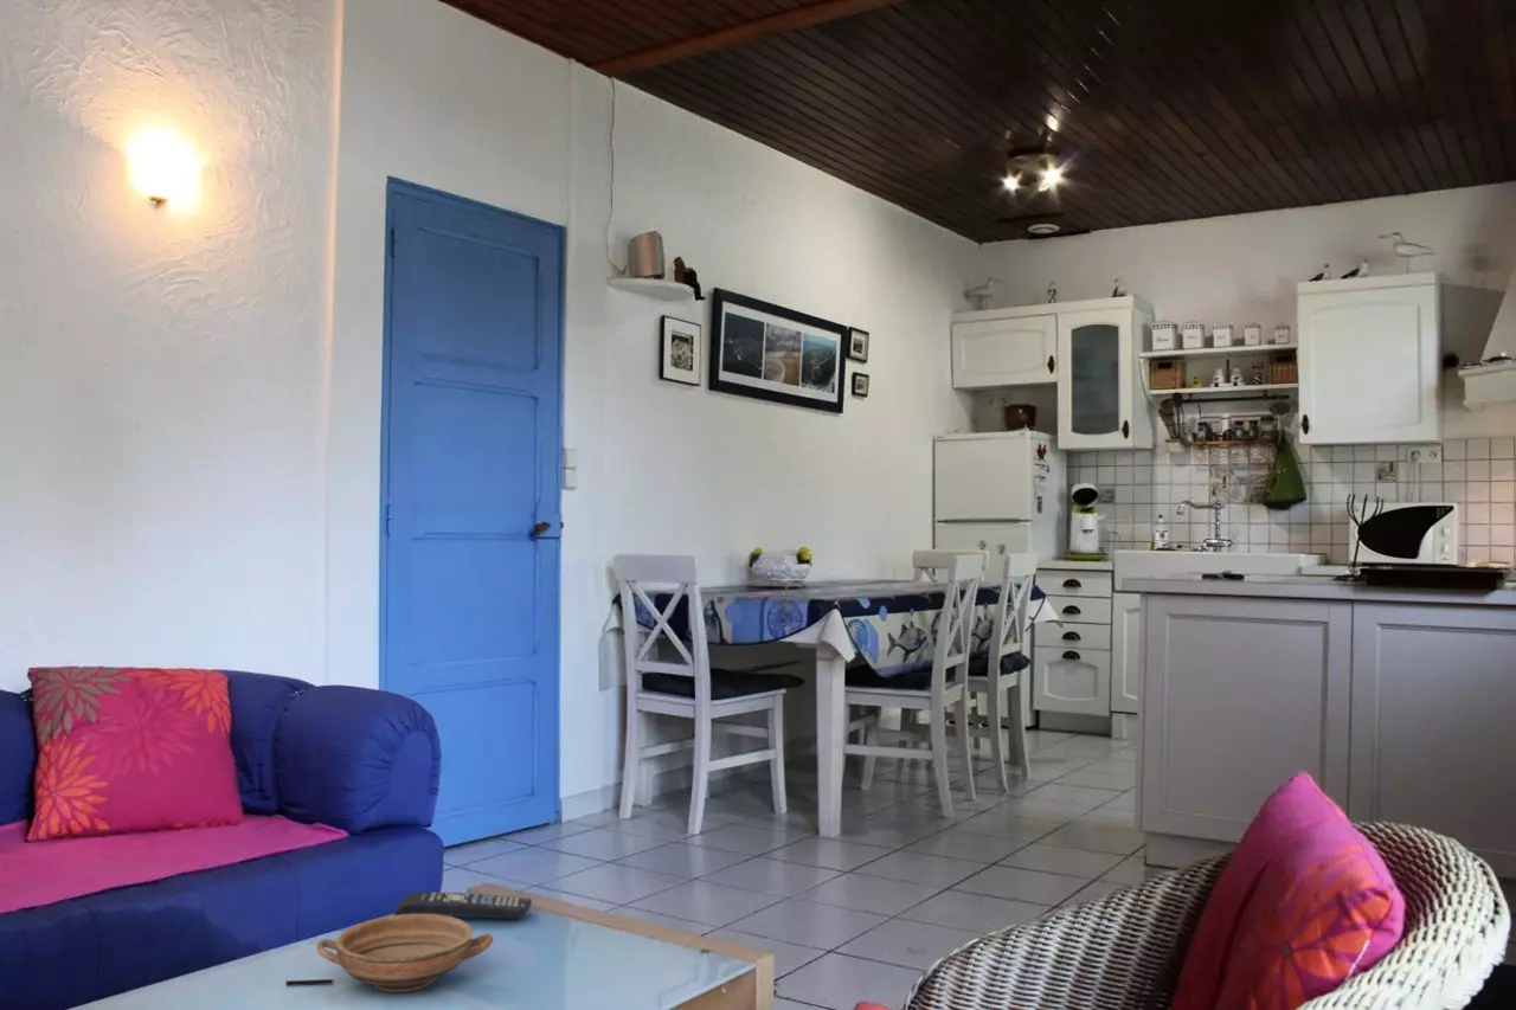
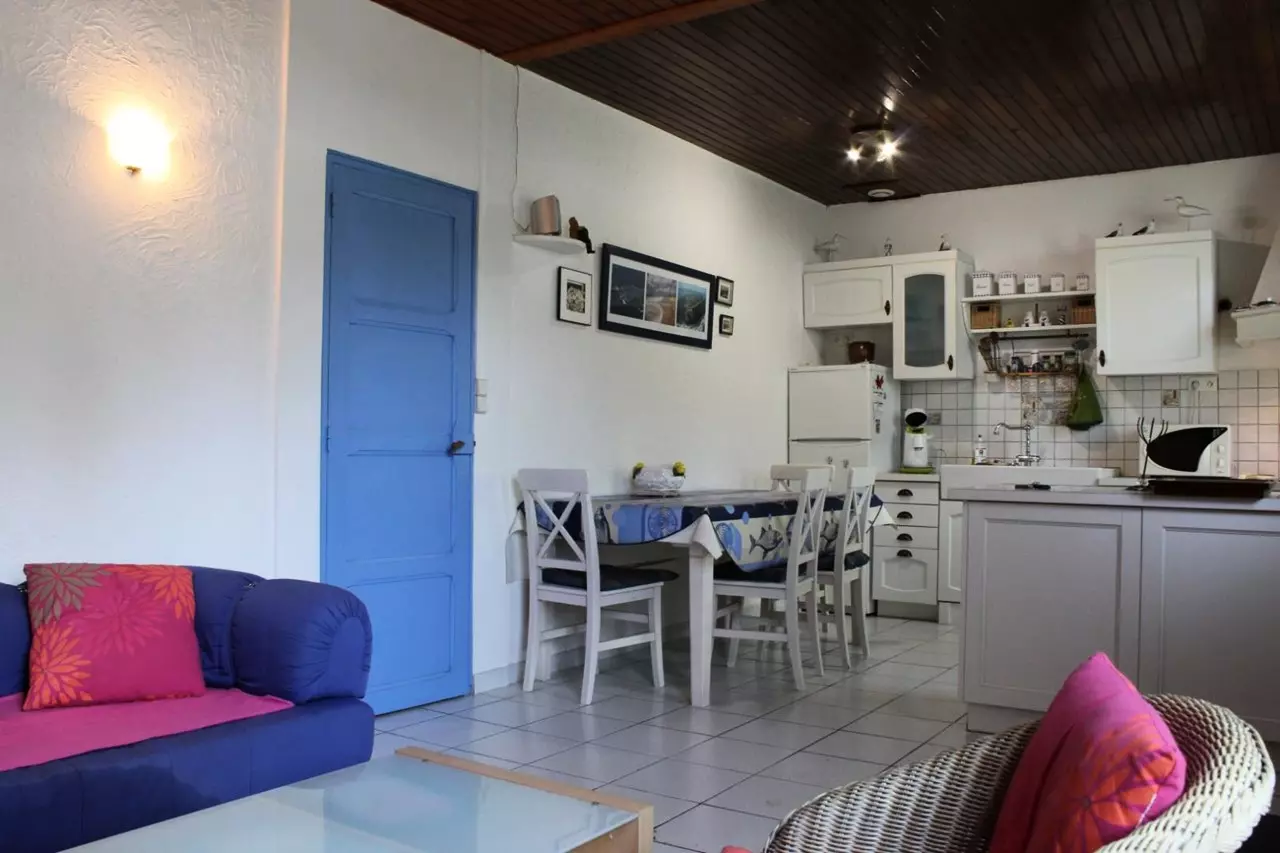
- bowl [284,914,494,993]
- remote control [392,890,533,920]
